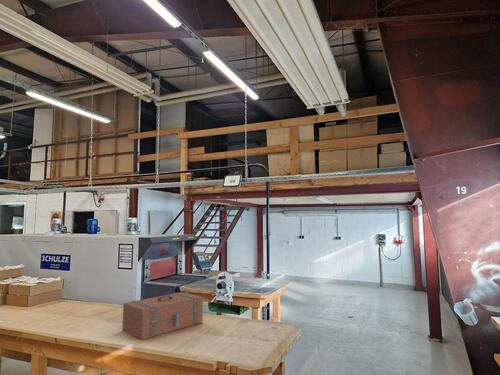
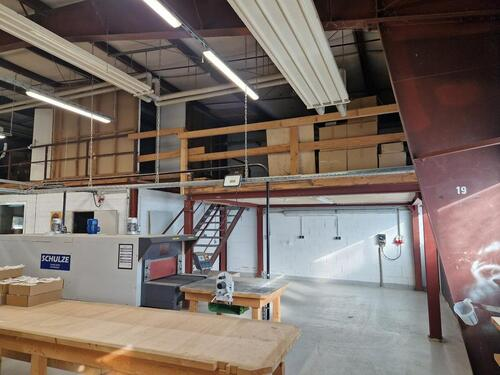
- toolbox [121,291,204,340]
